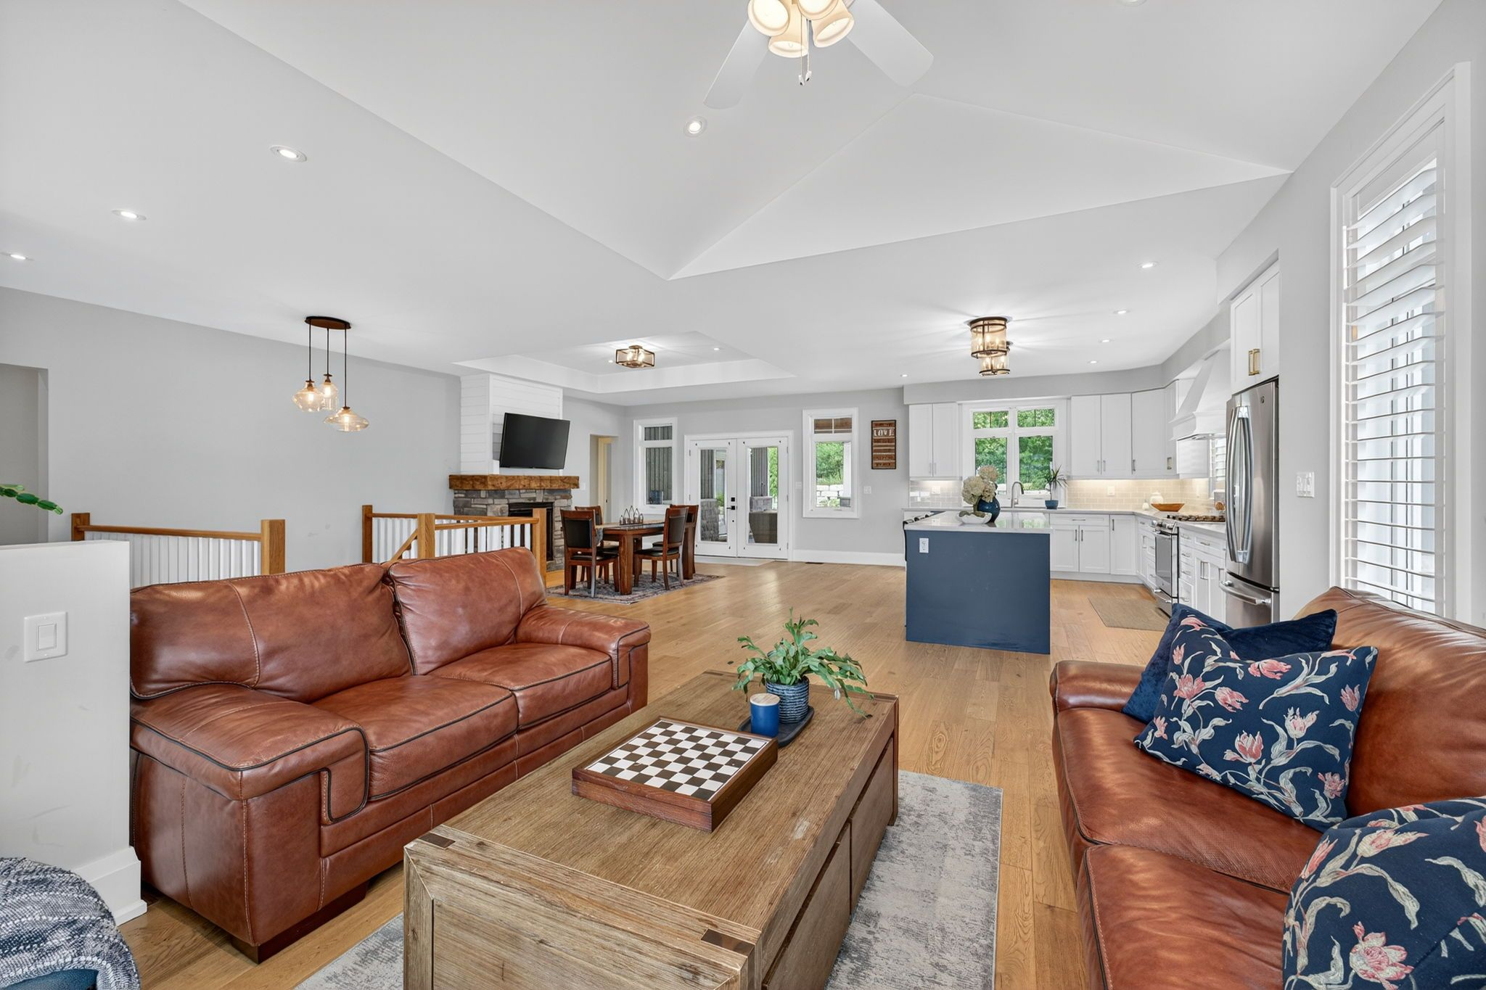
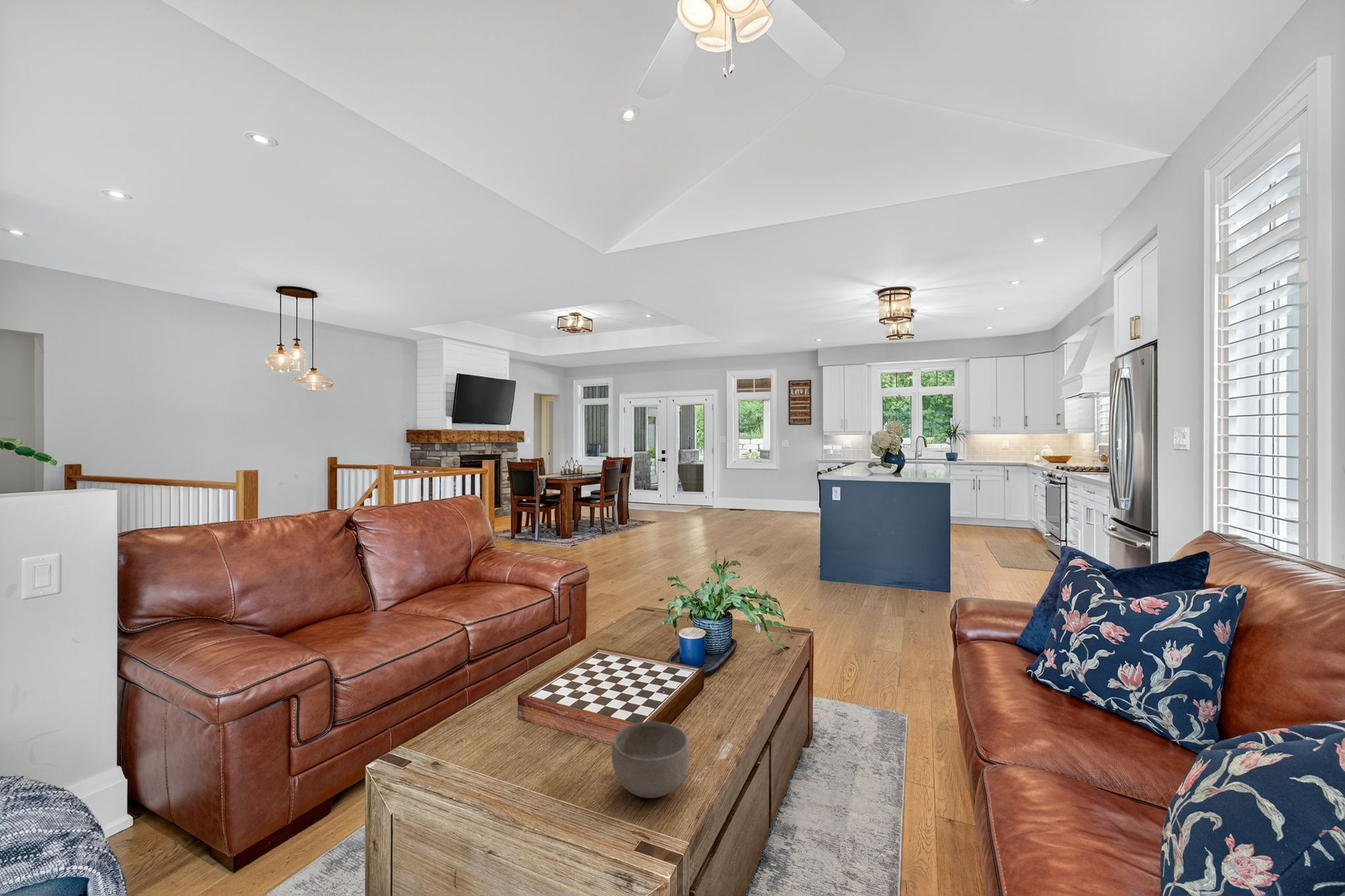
+ bowl [611,720,691,799]
